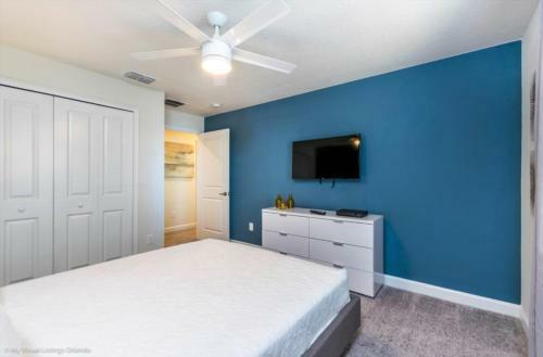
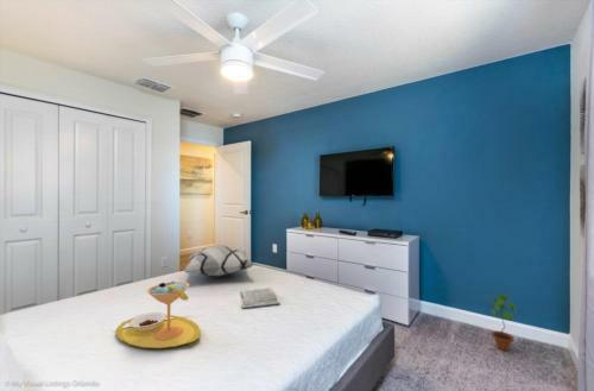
+ decorative pillow [182,244,254,277]
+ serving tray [115,279,202,349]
+ book [238,286,282,310]
+ potted plant [487,292,517,352]
